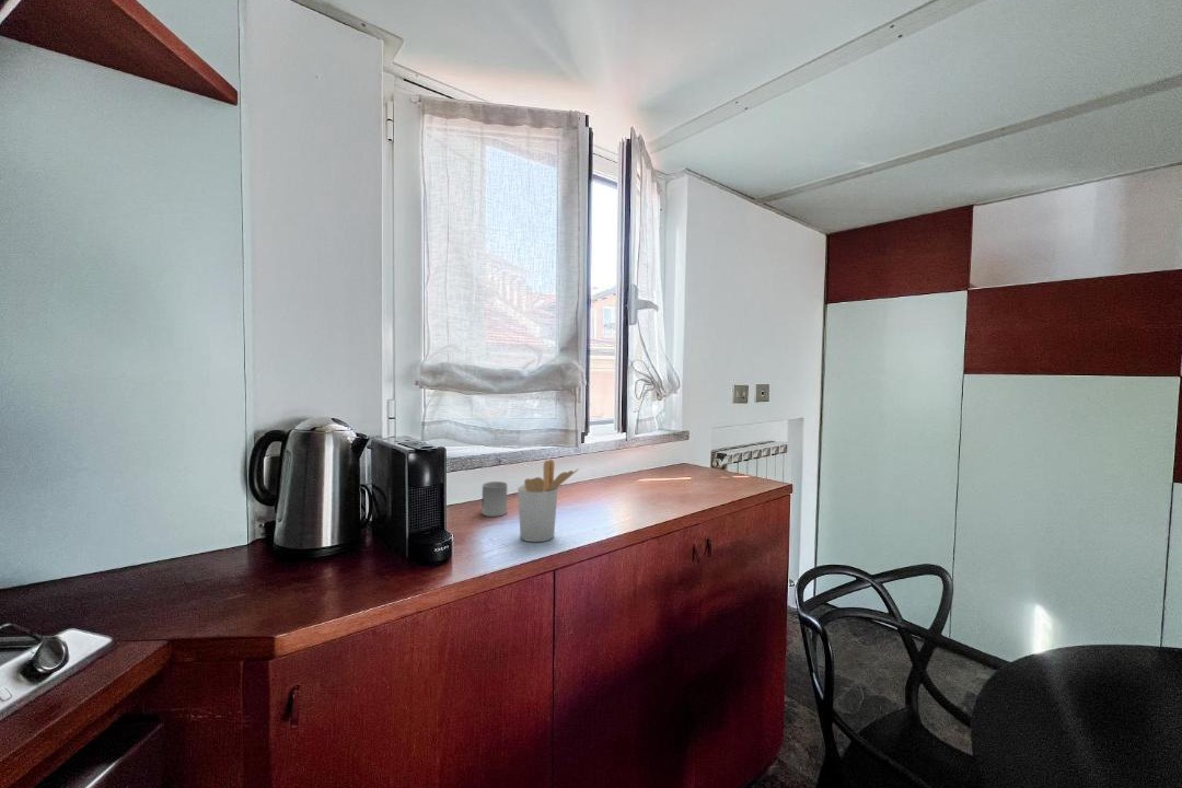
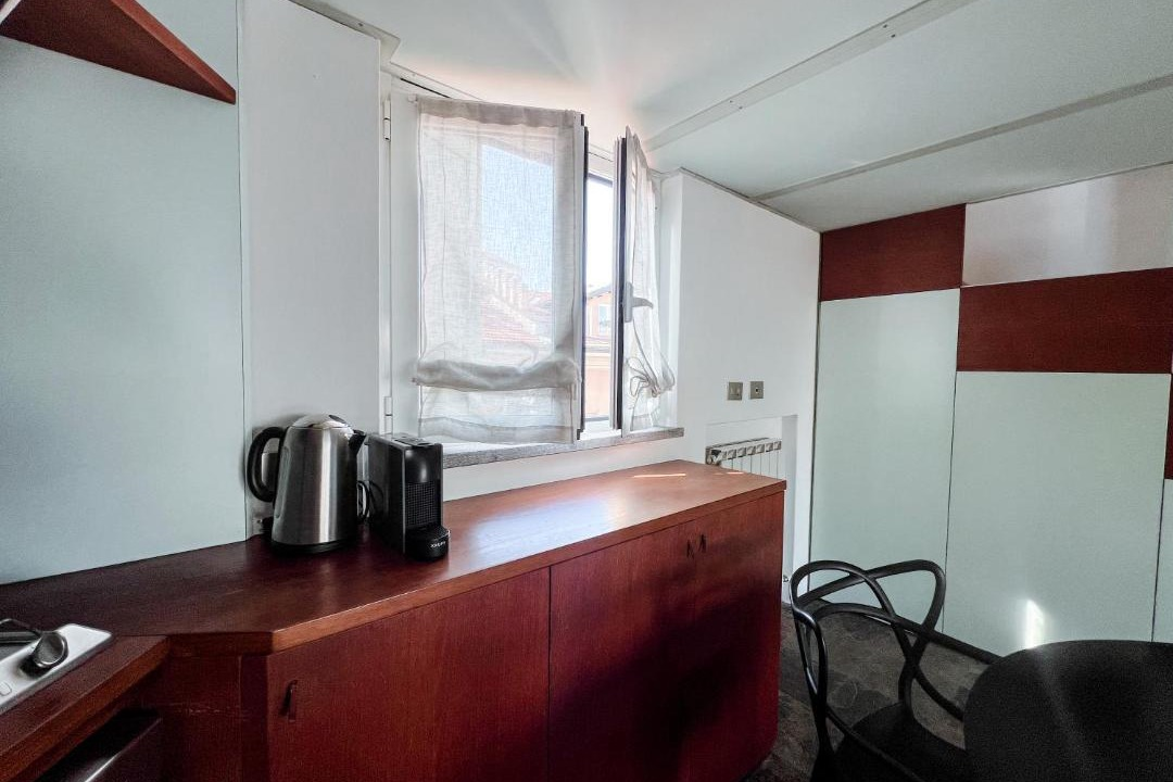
- utensil holder [517,459,580,543]
- cup [482,480,508,518]
